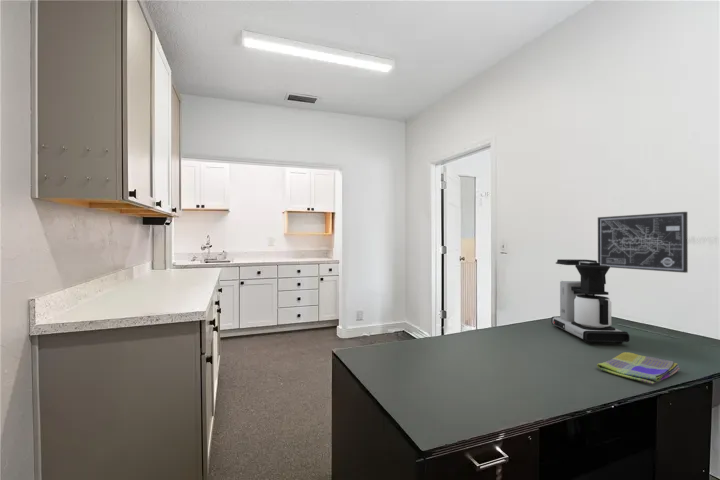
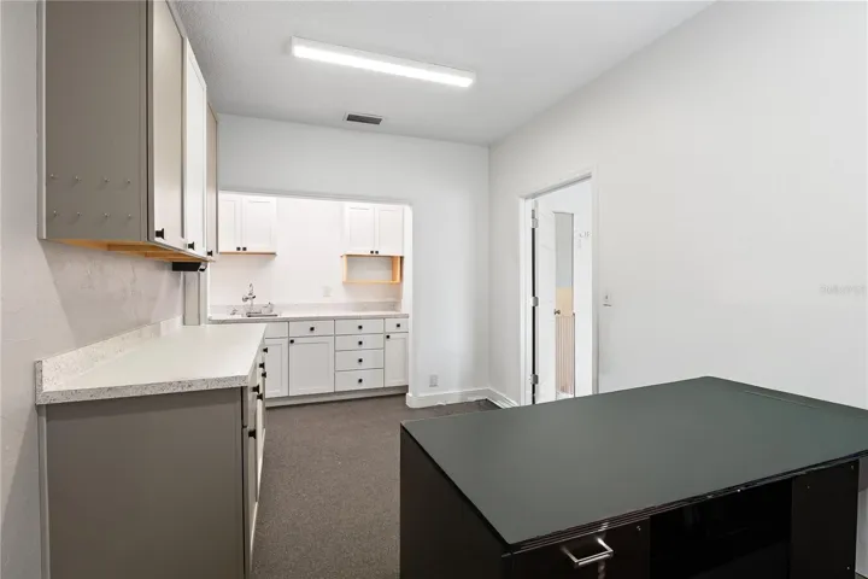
- coffee maker [550,258,631,345]
- dish towel [596,351,681,385]
- wall art [597,211,689,274]
